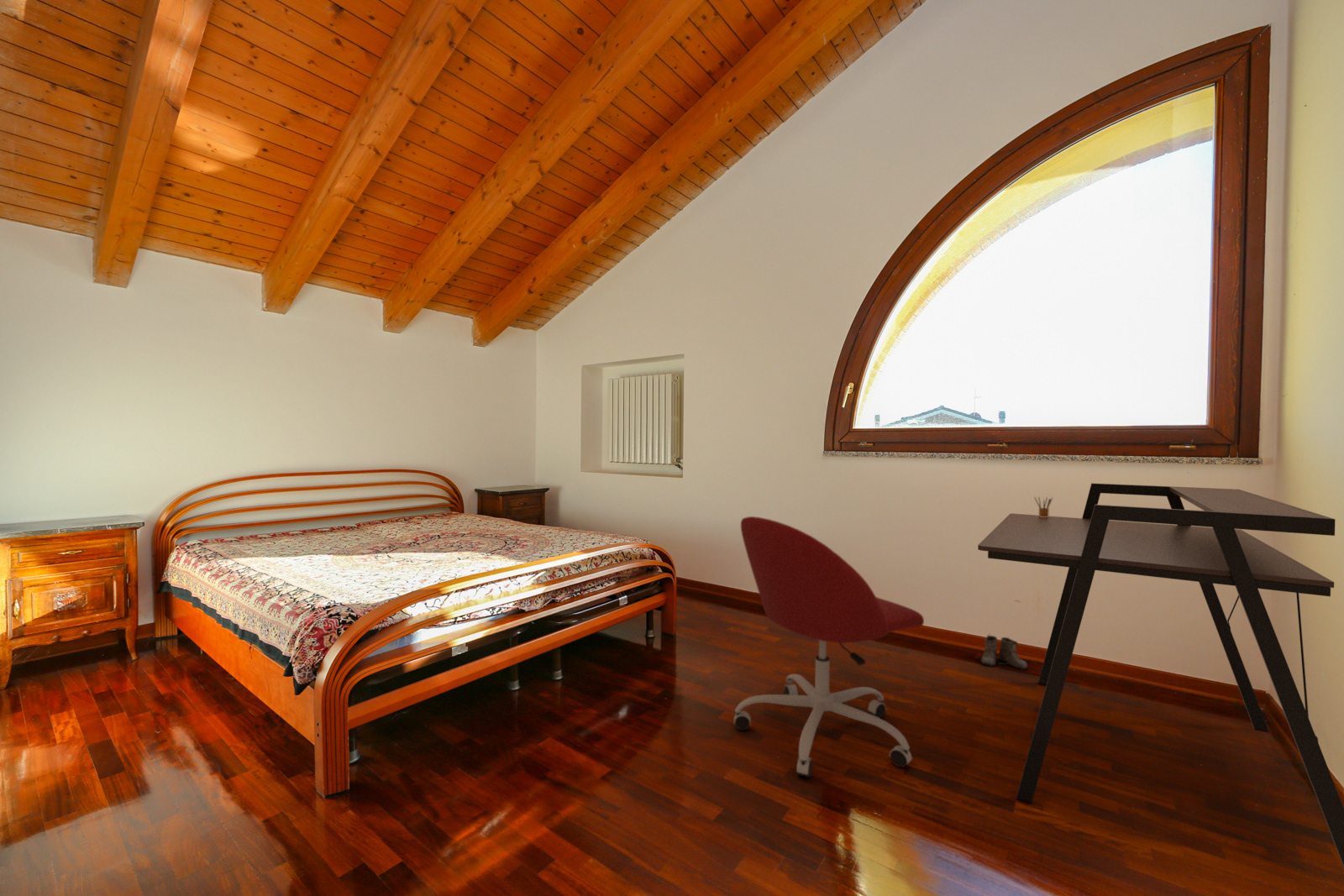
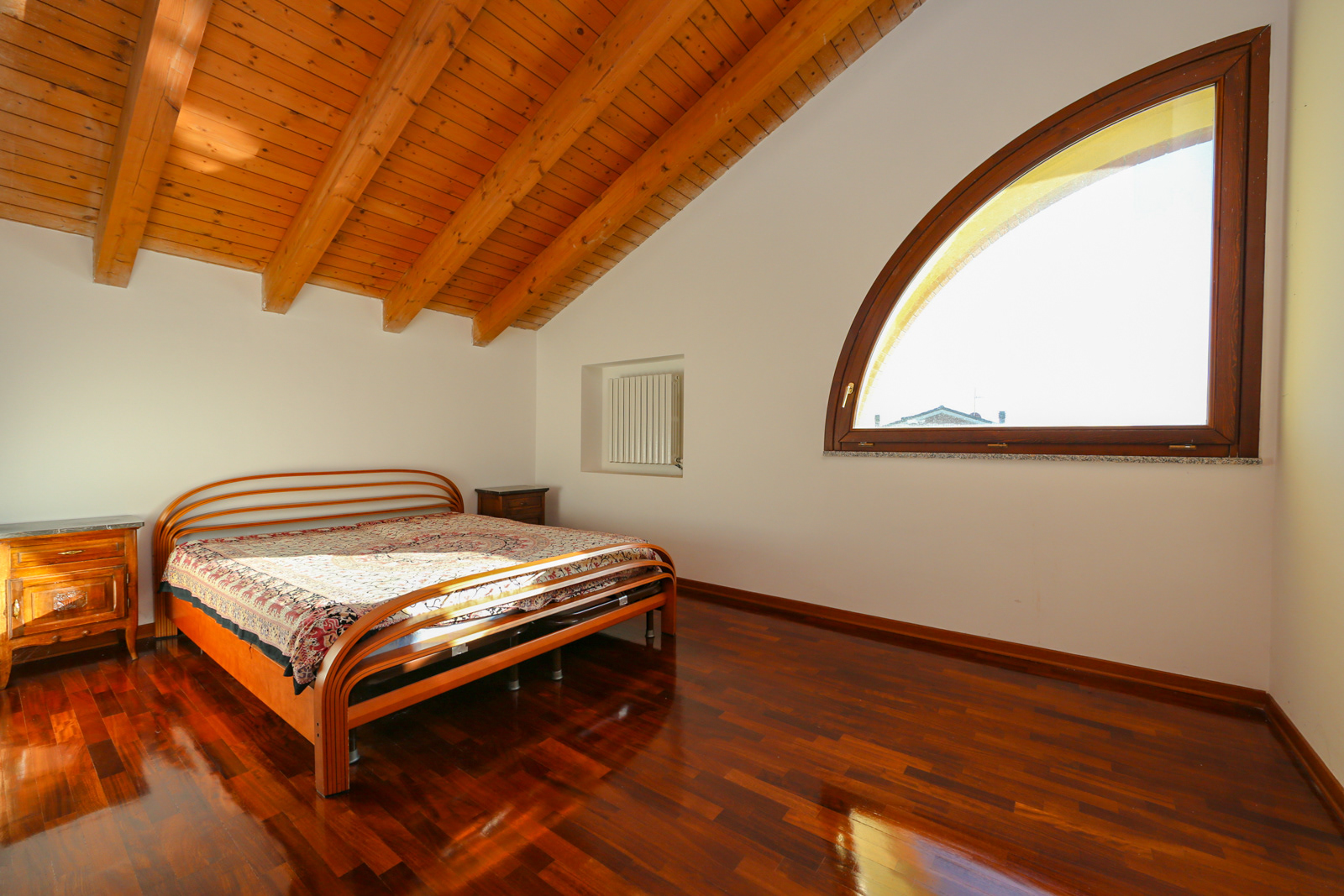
- office chair [733,516,925,778]
- boots [978,635,1028,670]
- pencil box [1033,495,1053,517]
- desk [977,482,1344,868]
